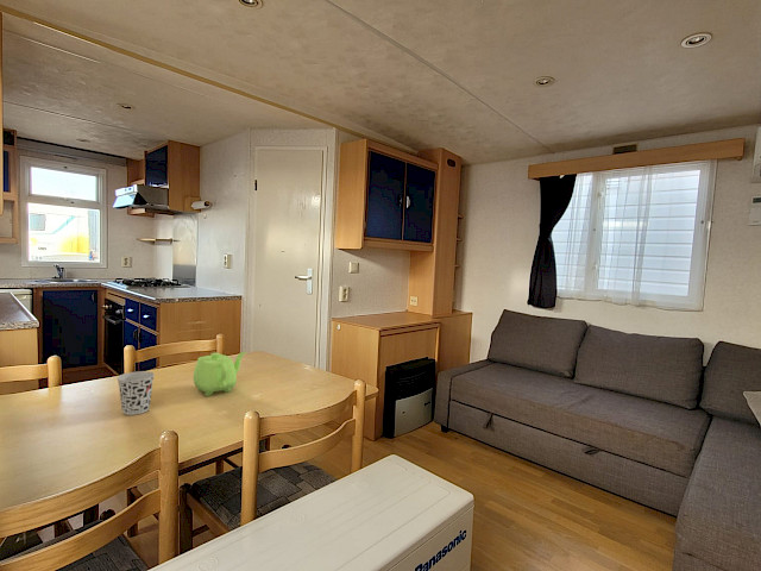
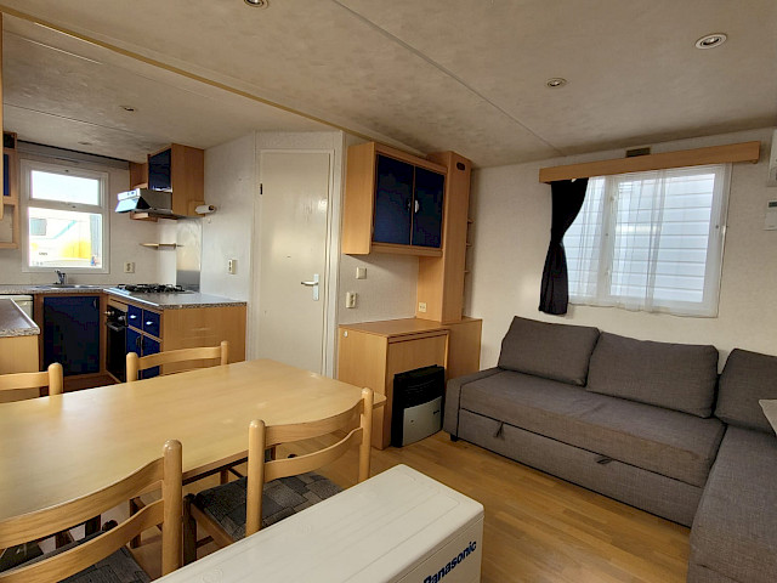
- teapot [193,351,247,397]
- cup [117,370,156,416]
